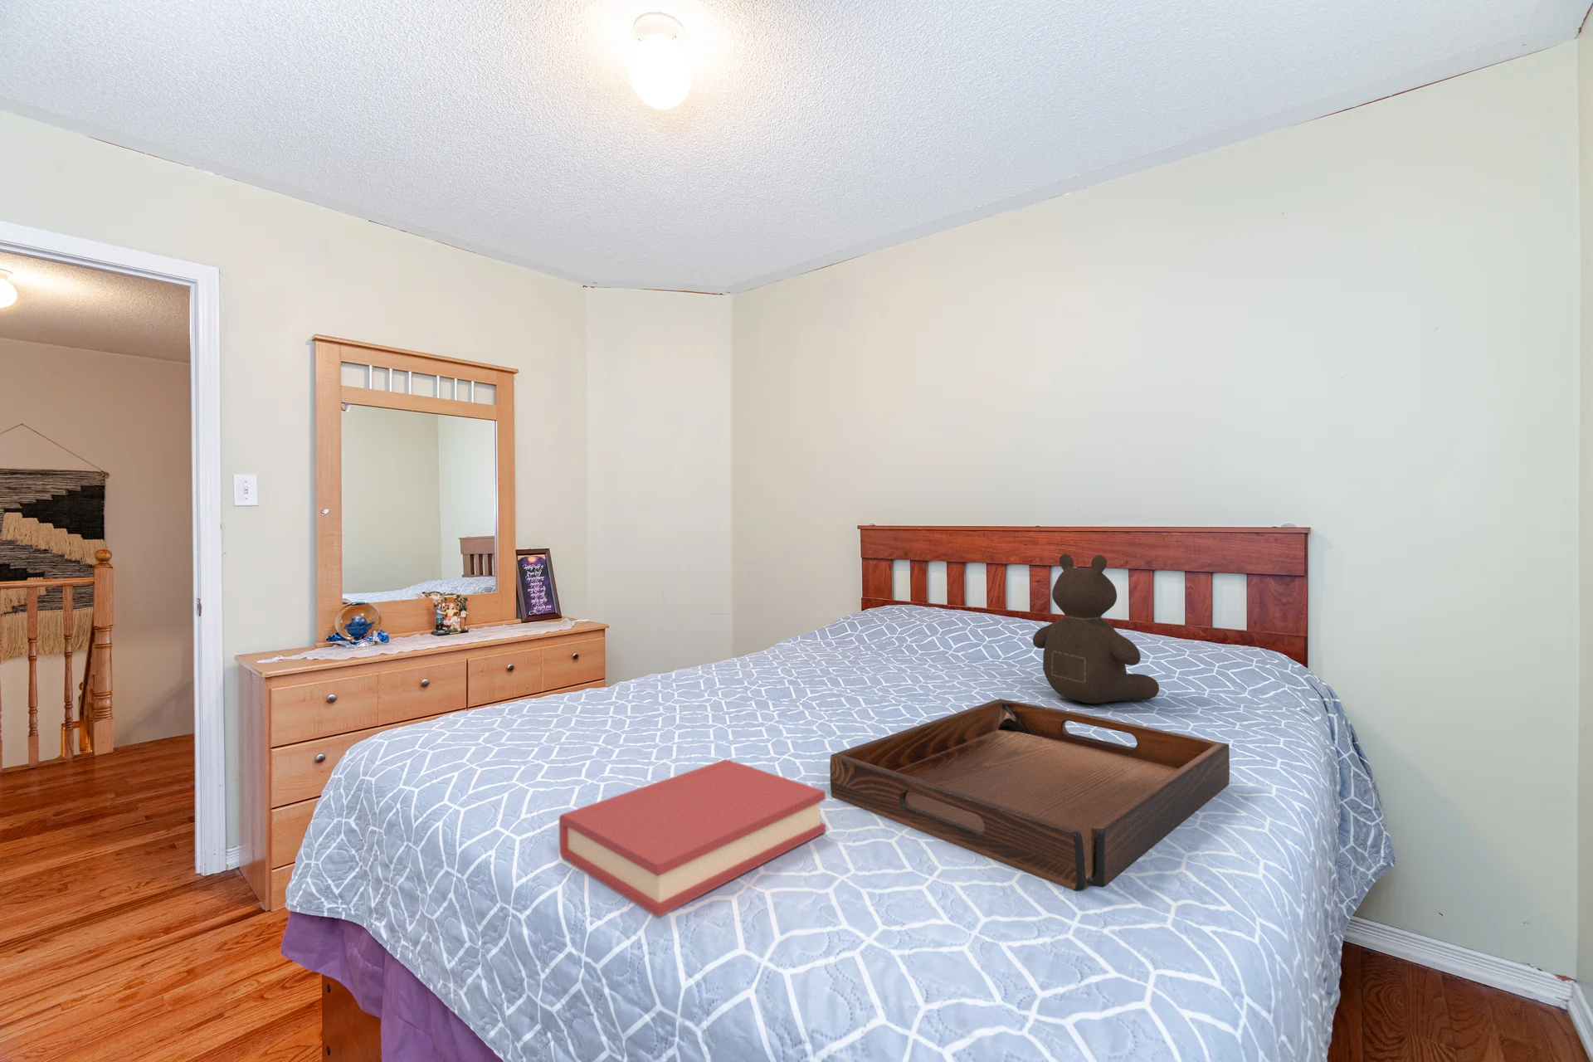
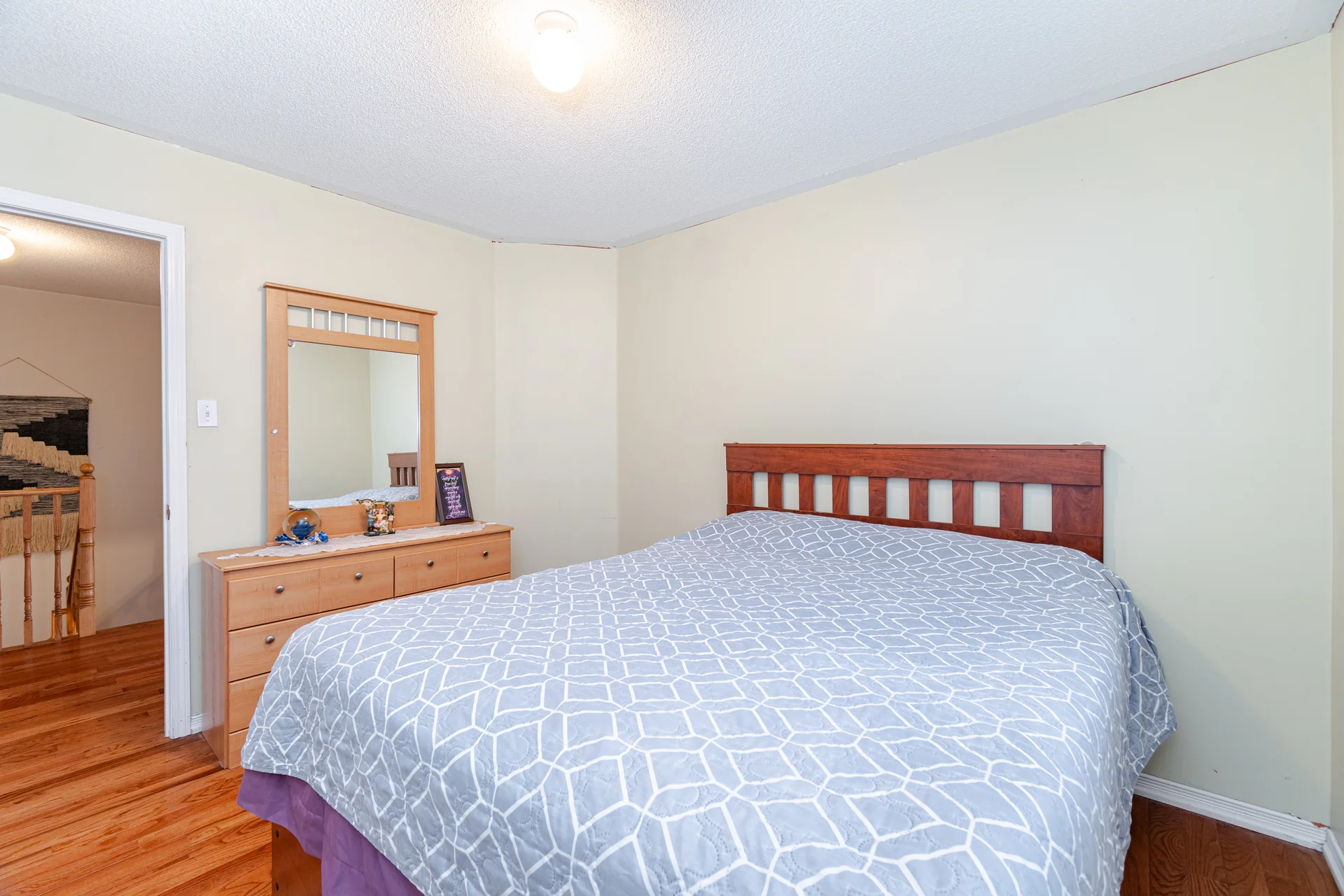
- serving tray [829,698,1230,891]
- hardback book [558,759,826,919]
- teddy bear [1032,552,1160,704]
